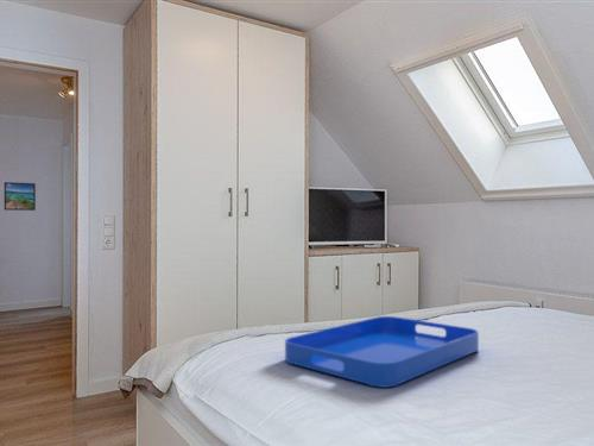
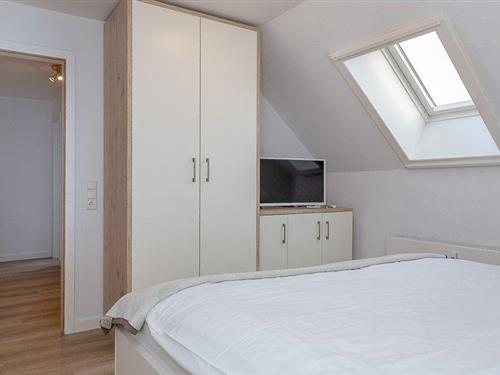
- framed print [4,181,37,212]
- serving tray [284,315,480,389]
